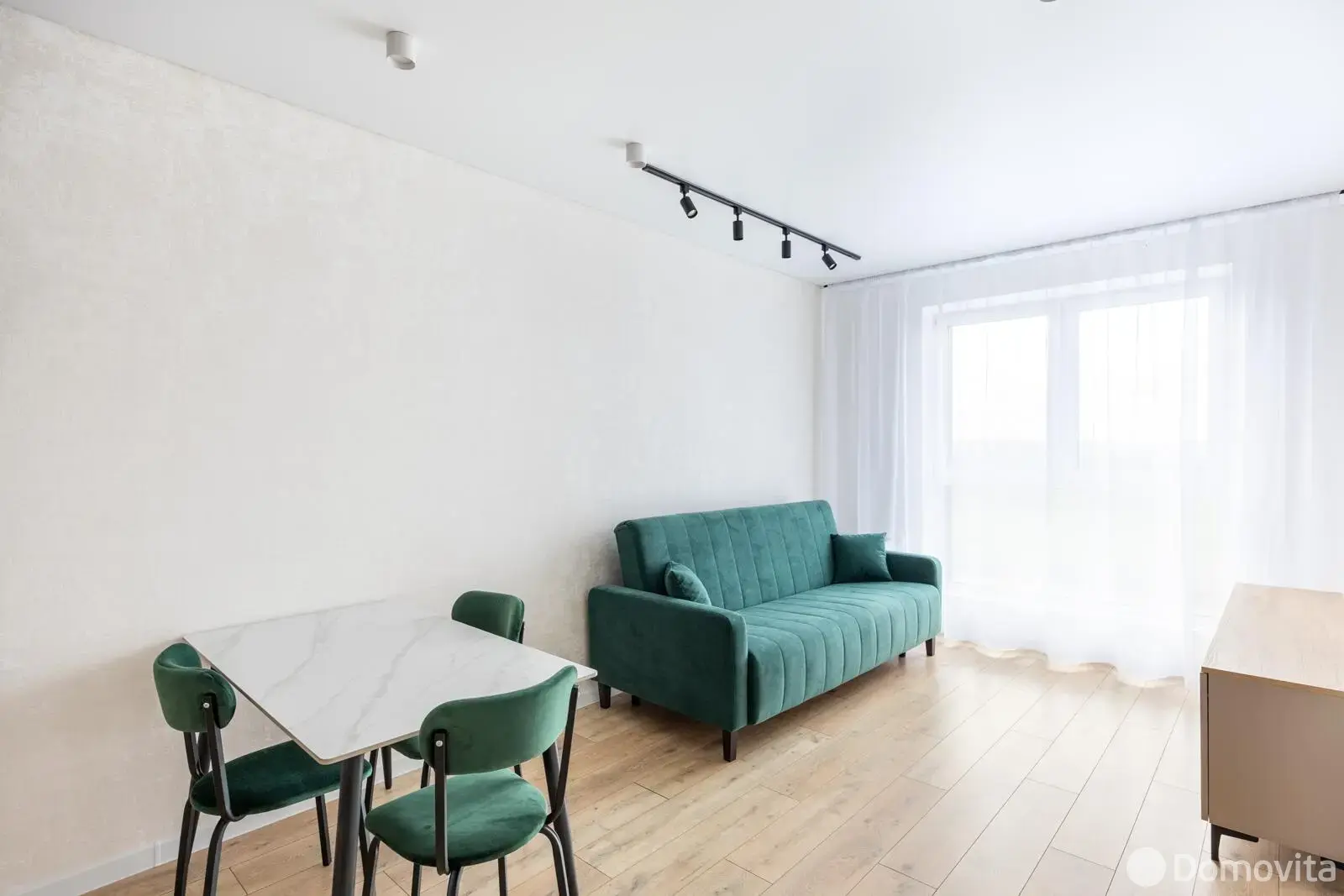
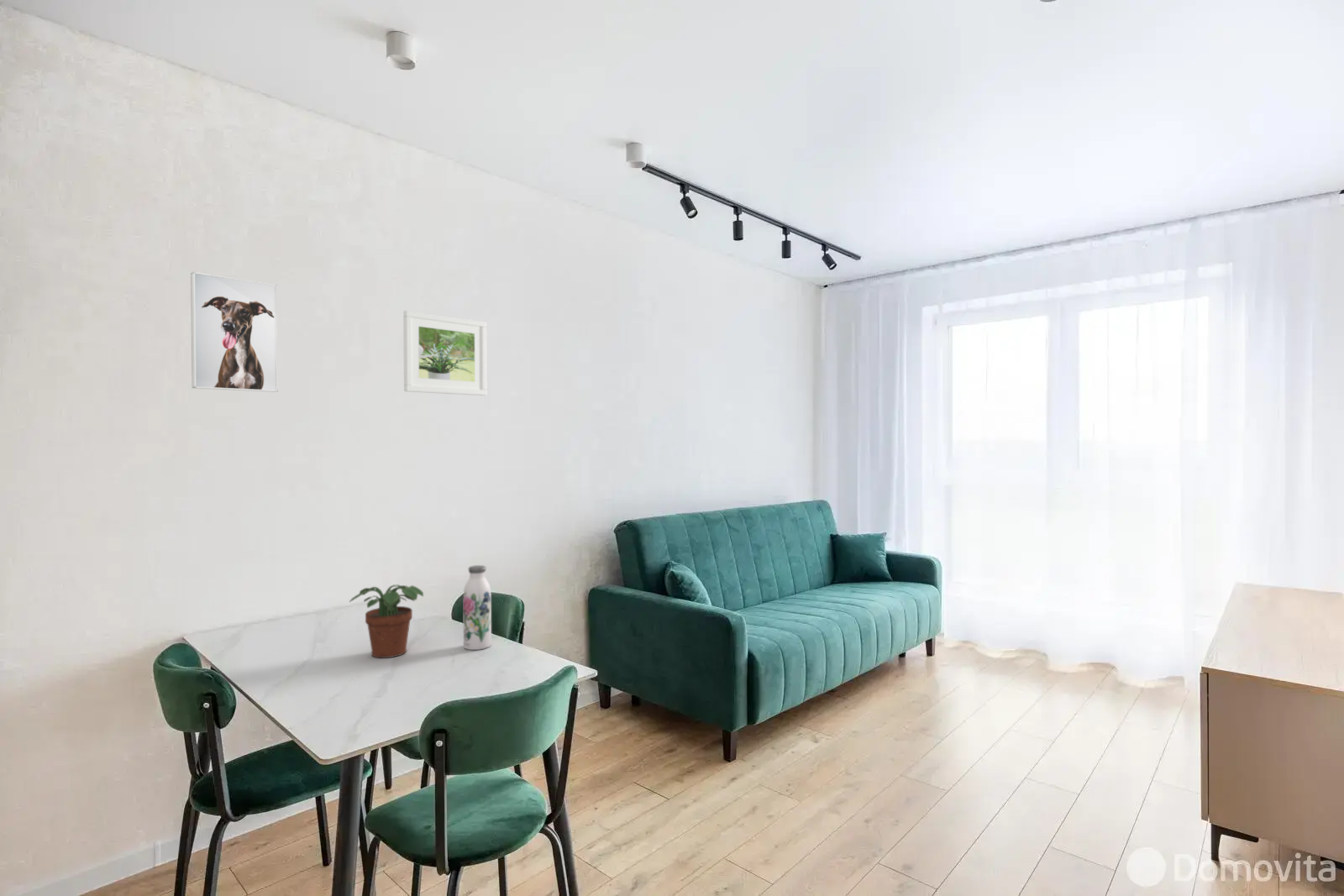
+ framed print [402,310,487,396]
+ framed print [190,271,279,393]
+ potted plant [349,584,424,658]
+ water bottle [463,564,492,651]
